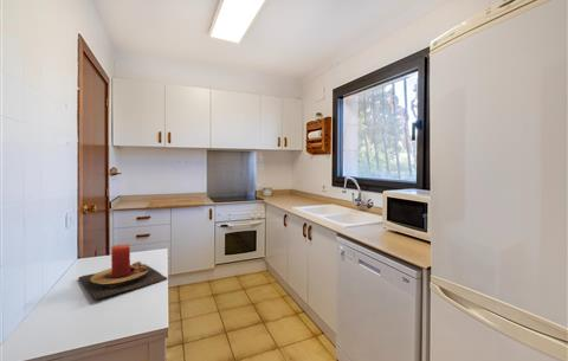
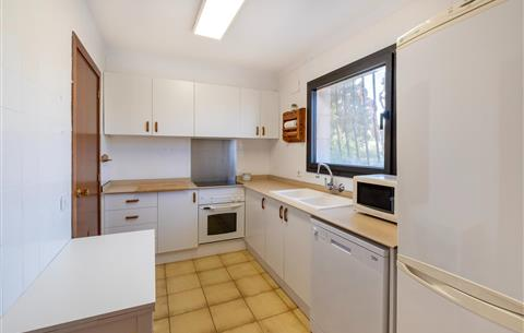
- candle [77,243,168,301]
